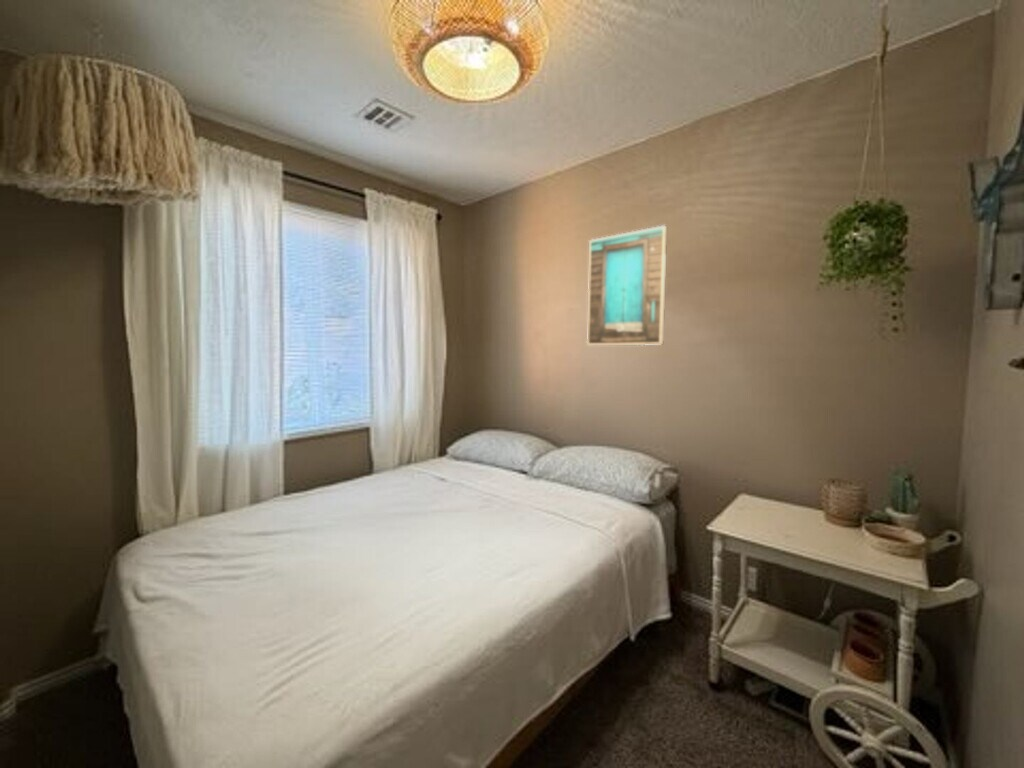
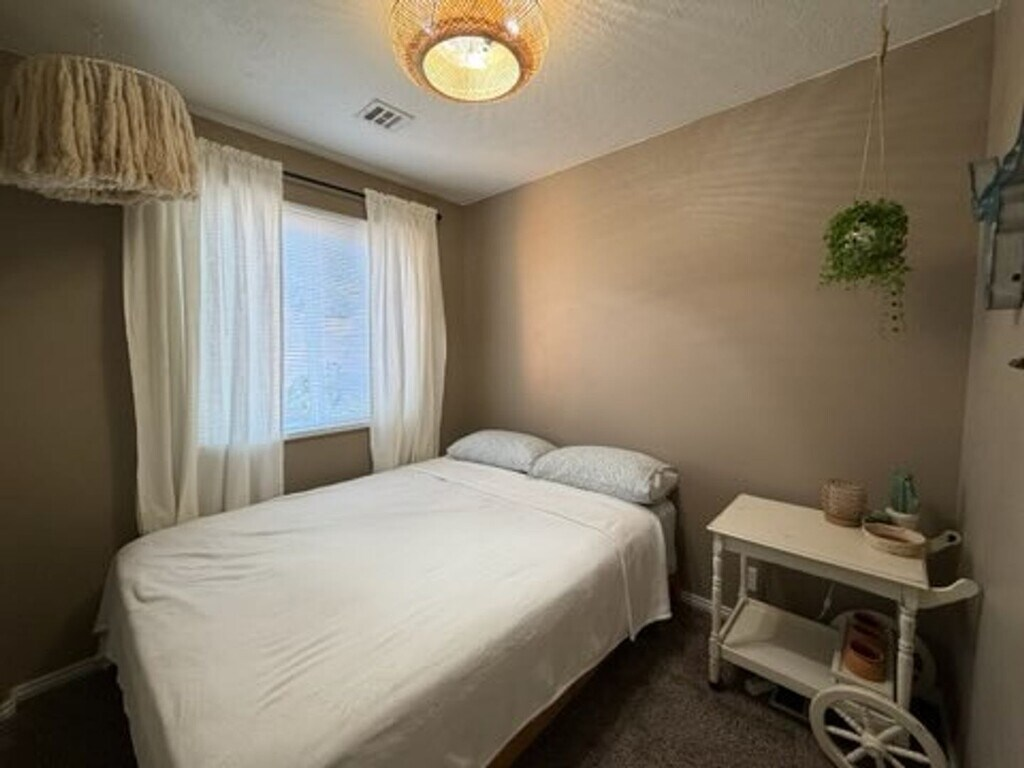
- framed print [586,224,668,346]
